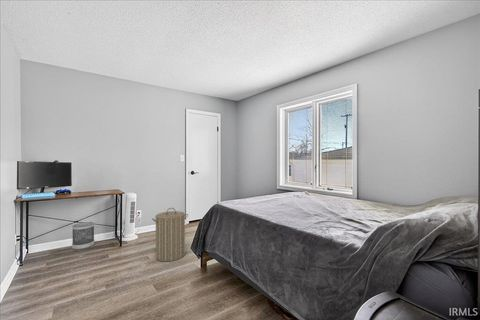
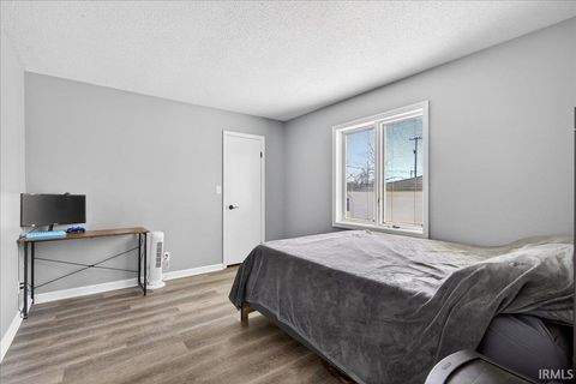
- laundry hamper [151,207,189,263]
- wastebasket [71,221,95,250]
